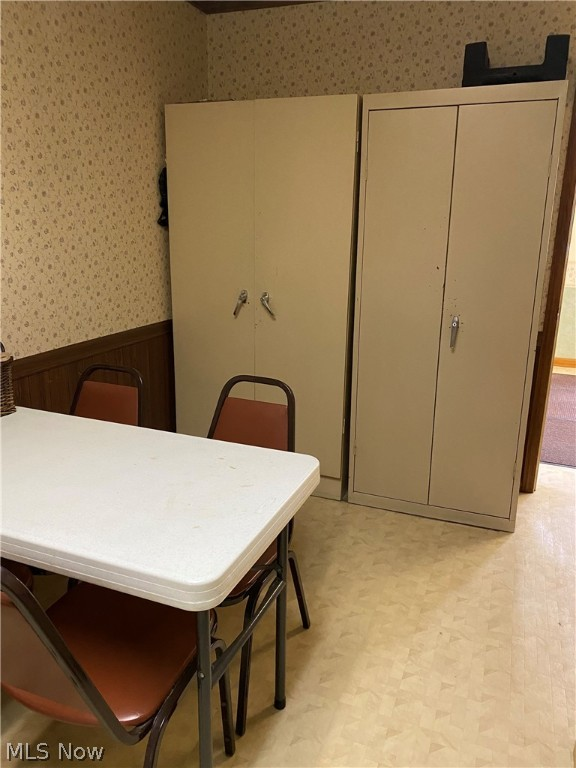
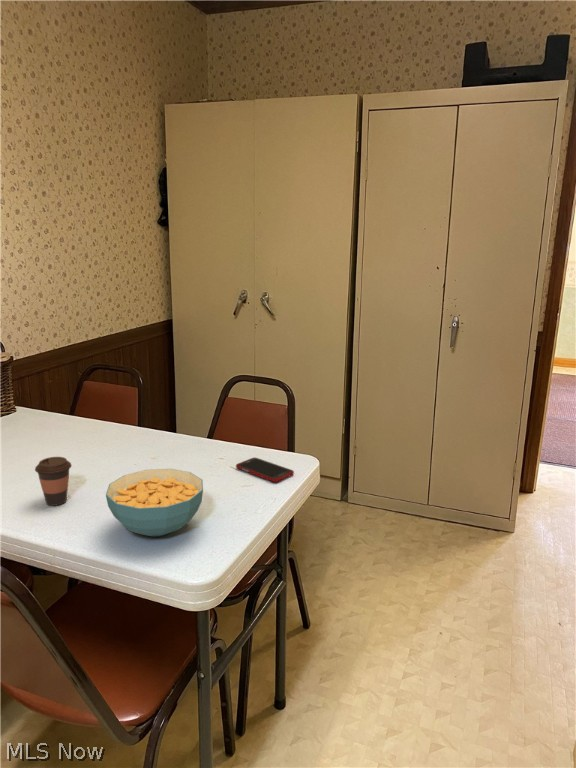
+ cereal bowl [105,468,204,537]
+ cell phone [235,457,295,483]
+ coffee cup [34,456,73,507]
